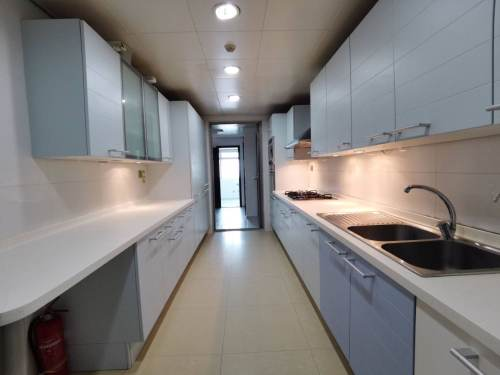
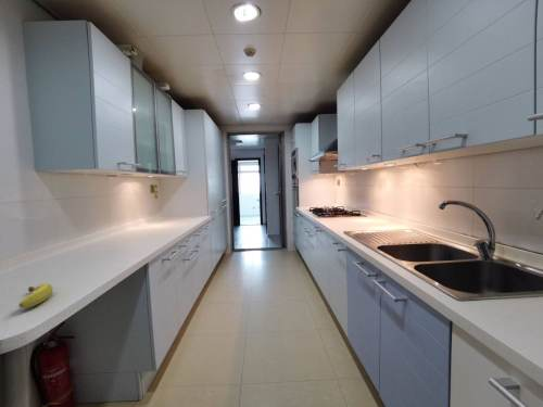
+ fruit [18,282,54,309]
